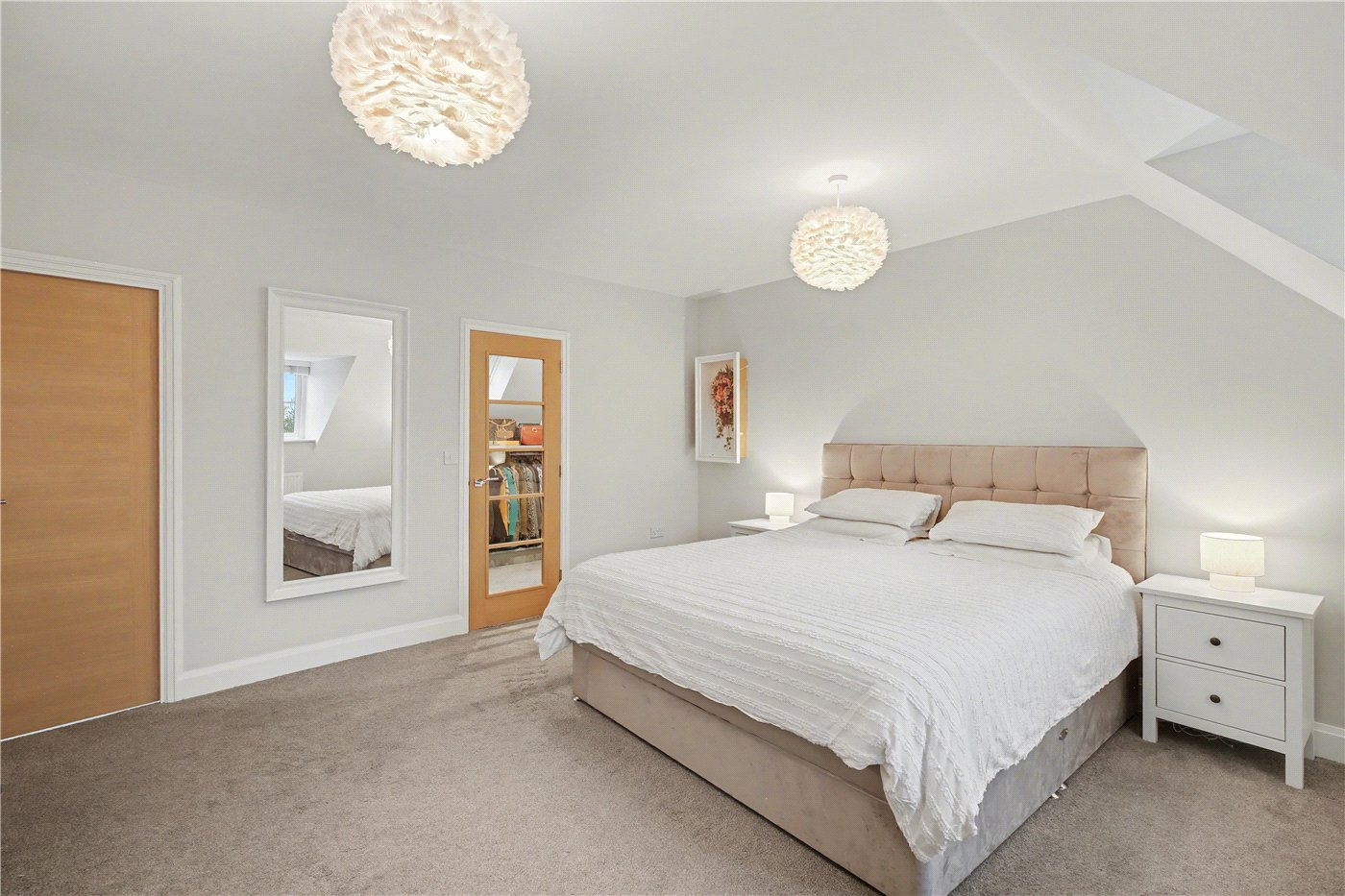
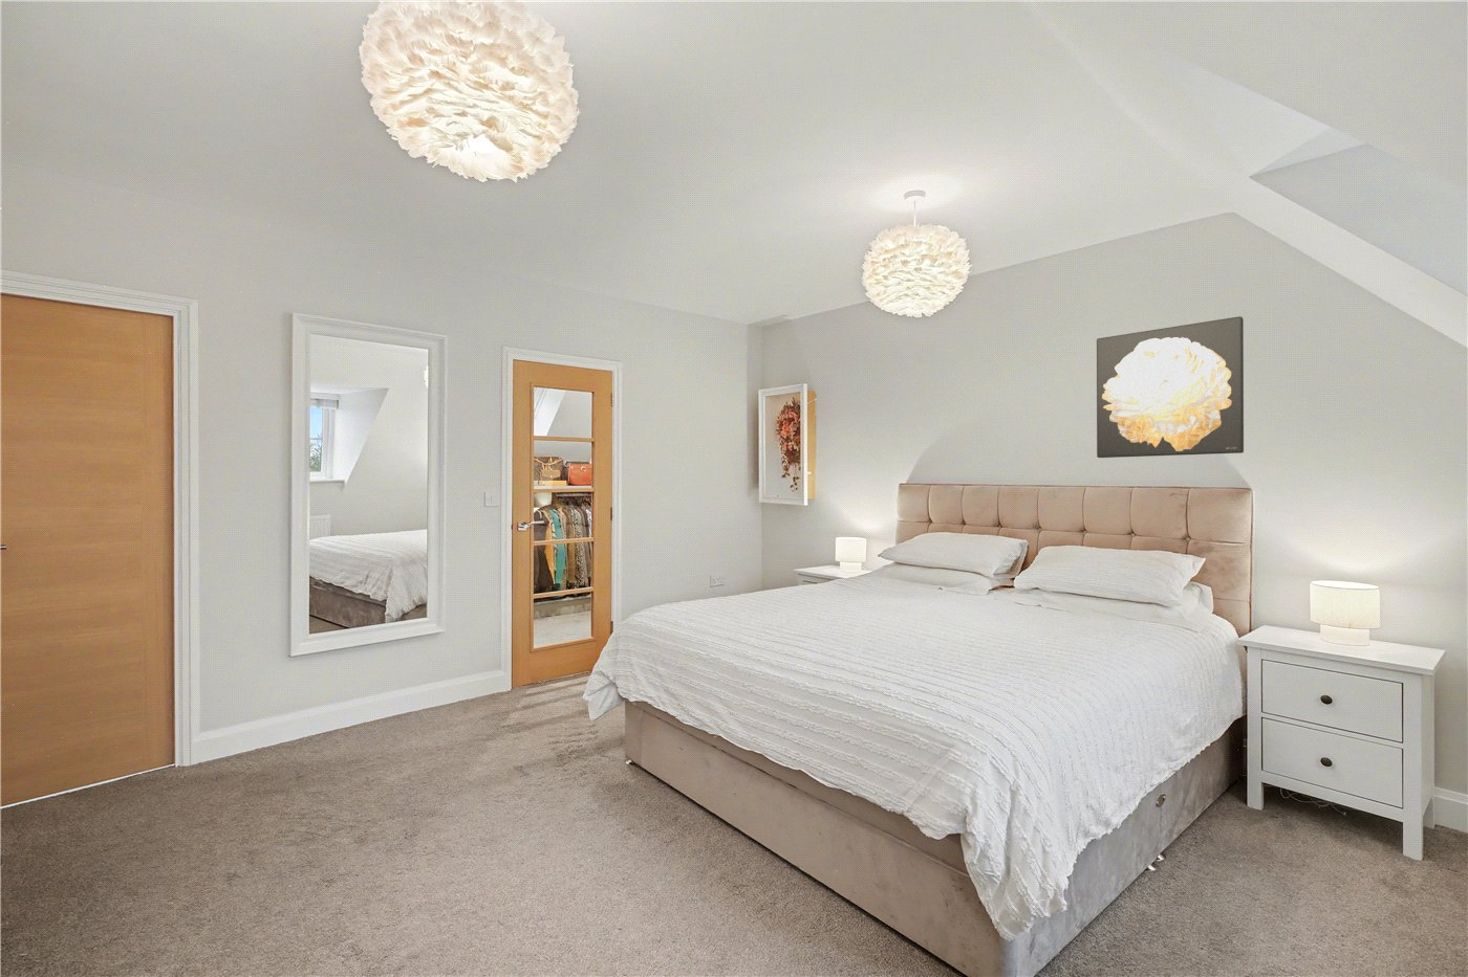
+ wall art [1096,315,1244,459]
